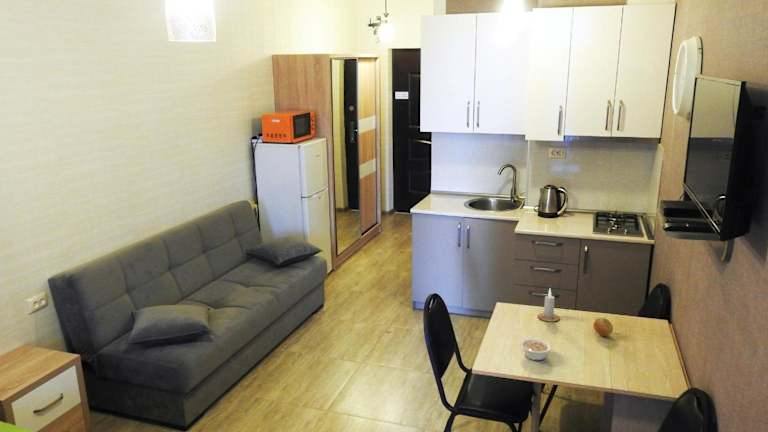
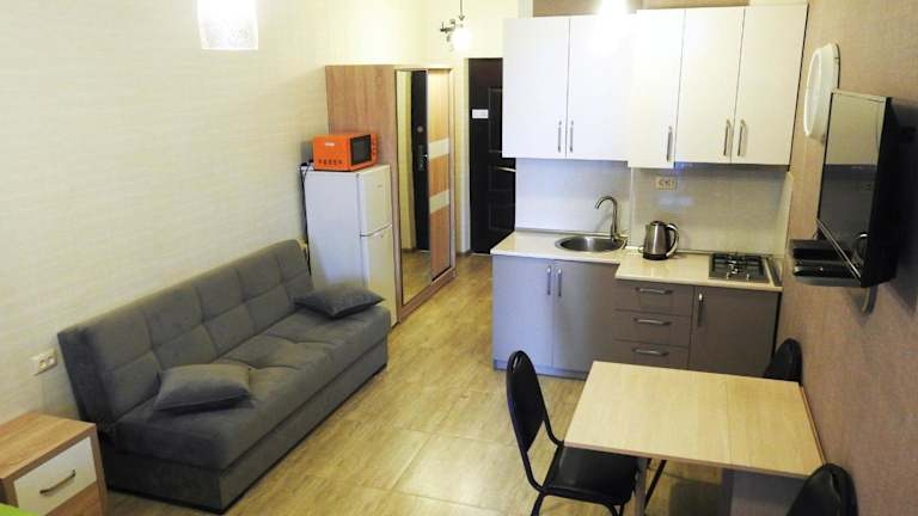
- legume [520,337,552,362]
- candle [537,288,561,323]
- fruit [592,317,614,337]
